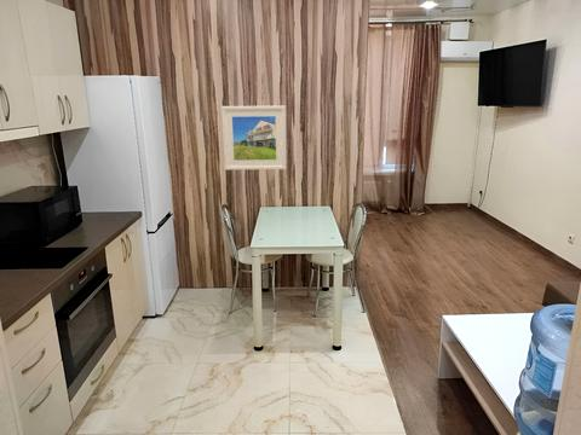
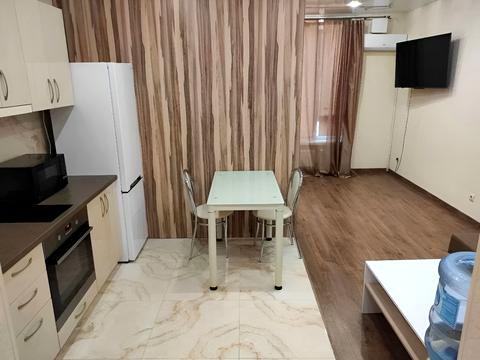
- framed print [220,105,287,172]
